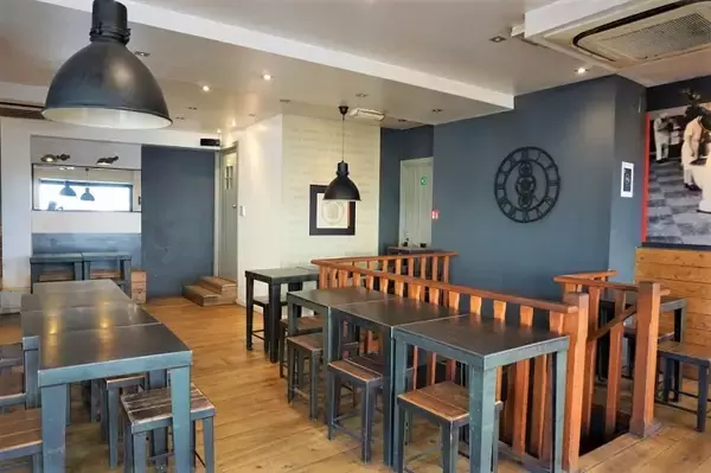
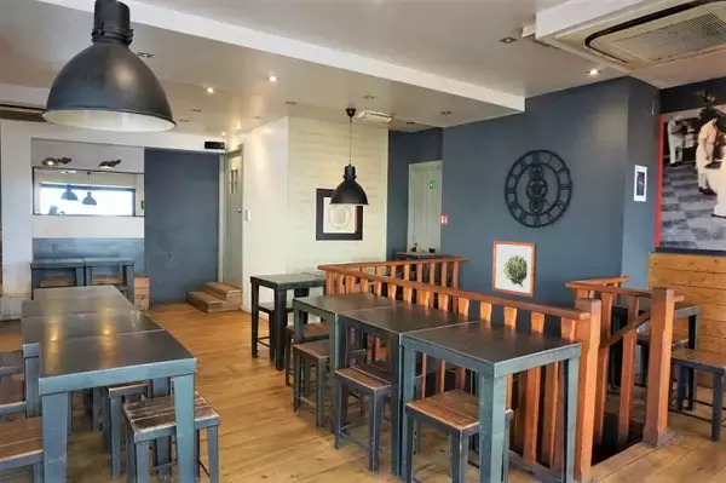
+ wall art [491,240,538,299]
